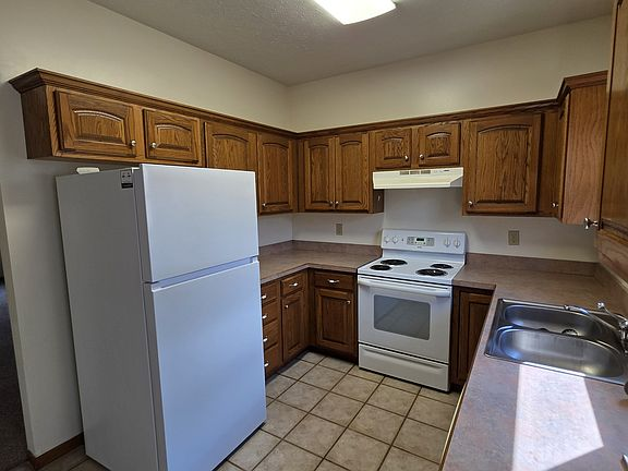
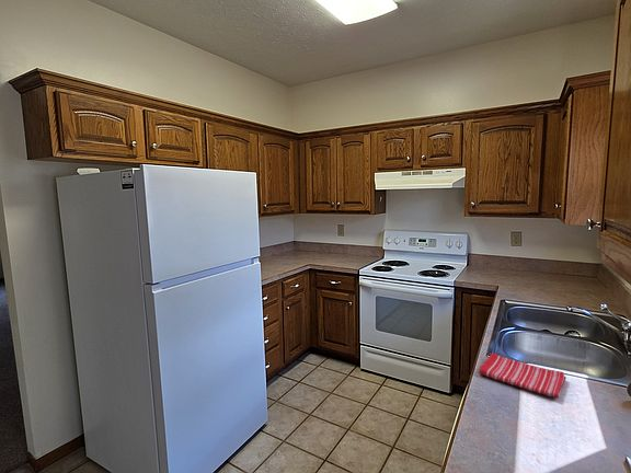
+ dish towel [478,353,567,399]
